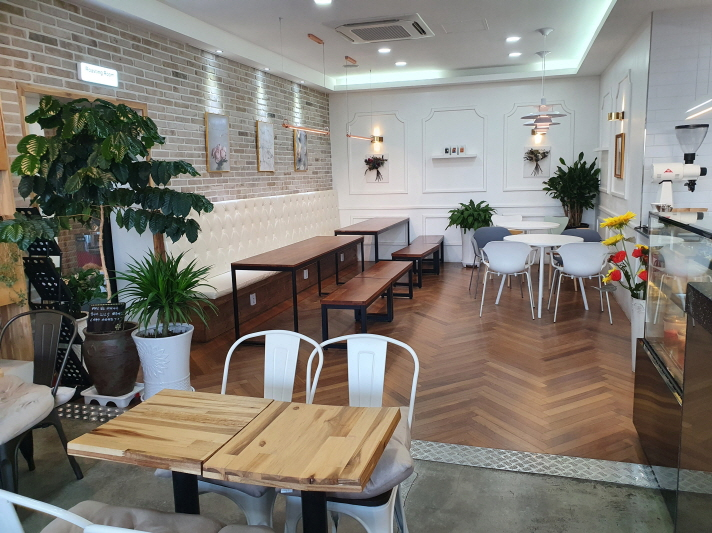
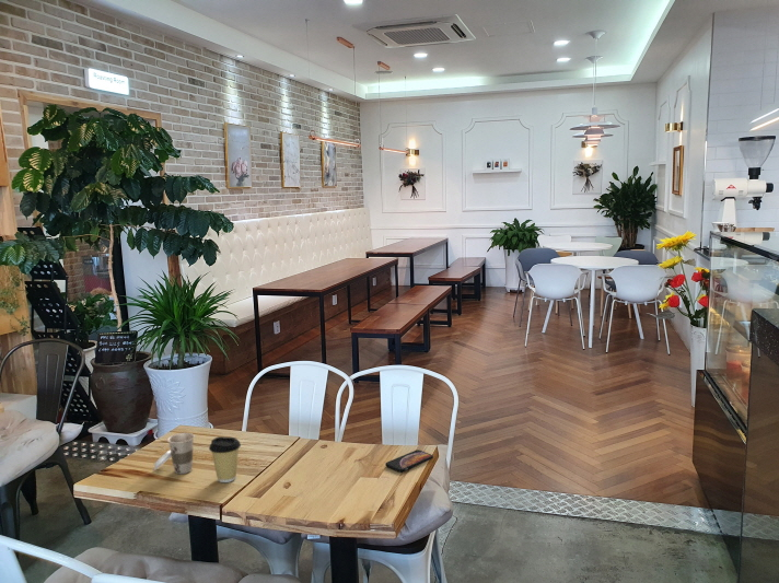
+ coffee cup [208,435,242,483]
+ smartphone [385,450,434,473]
+ cup [152,432,196,475]
